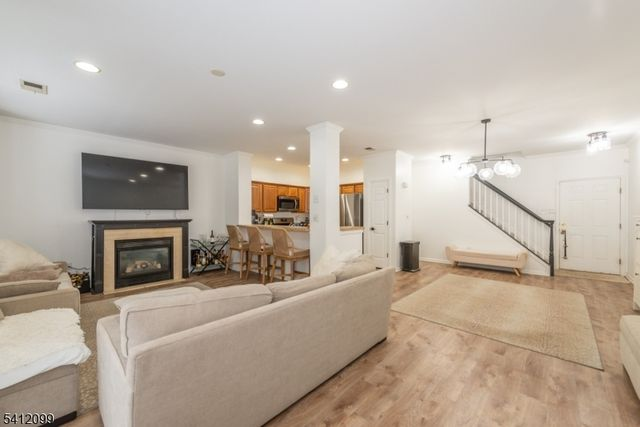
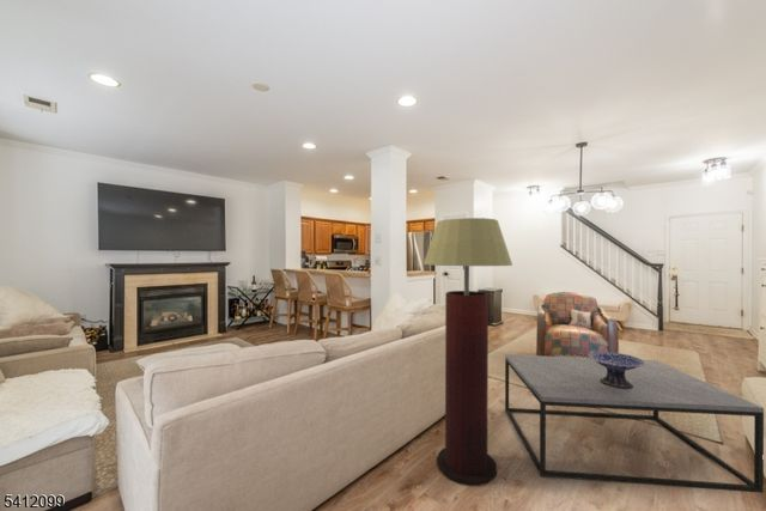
+ armchair [535,291,620,358]
+ coffee table [504,354,765,494]
+ decorative bowl [588,352,645,389]
+ floor lamp [422,217,513,487]
